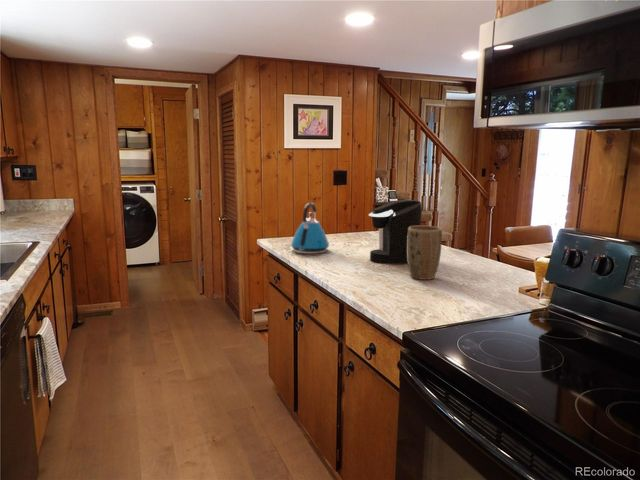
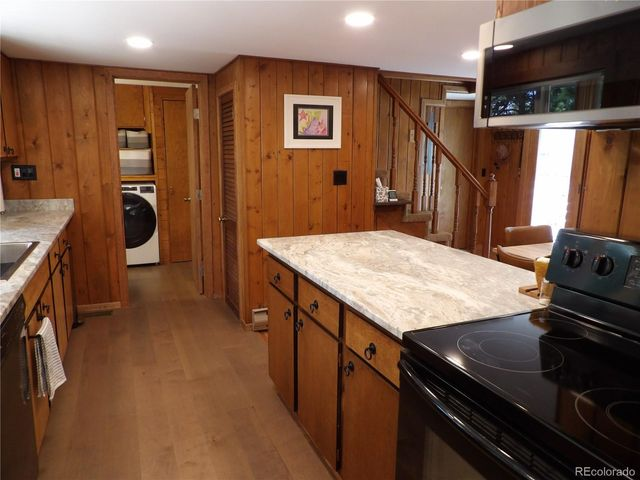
- plant pot [407,225,443,281]
- coffee maker [368,199,423,265]
- kettle [290,201,330,255]
